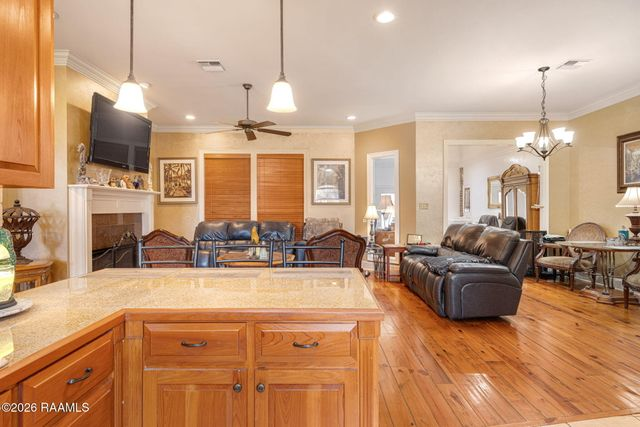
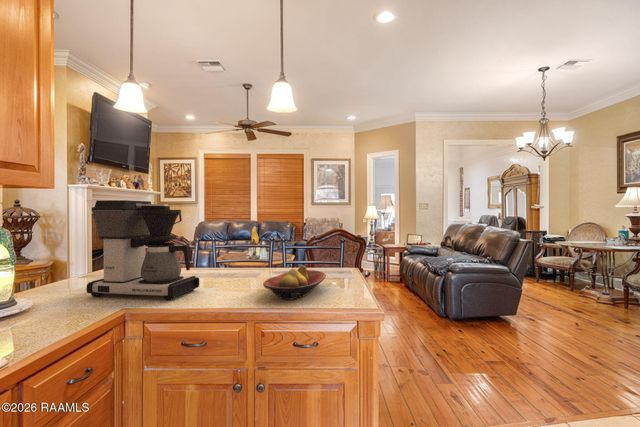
+ coffee maker [86,199,200,301]
+ fruit bowl [262,264,327,301]
